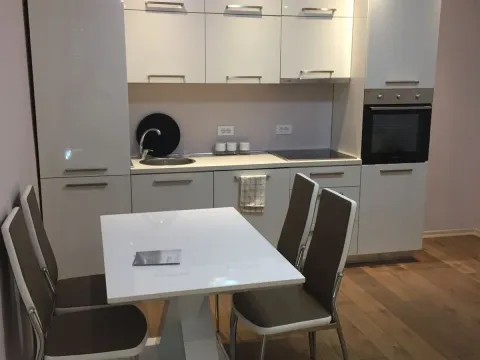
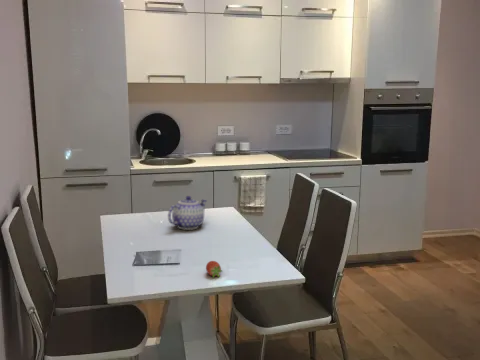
+ teapot [167,195,208,231]
+ fruit [205,260,223,279]
